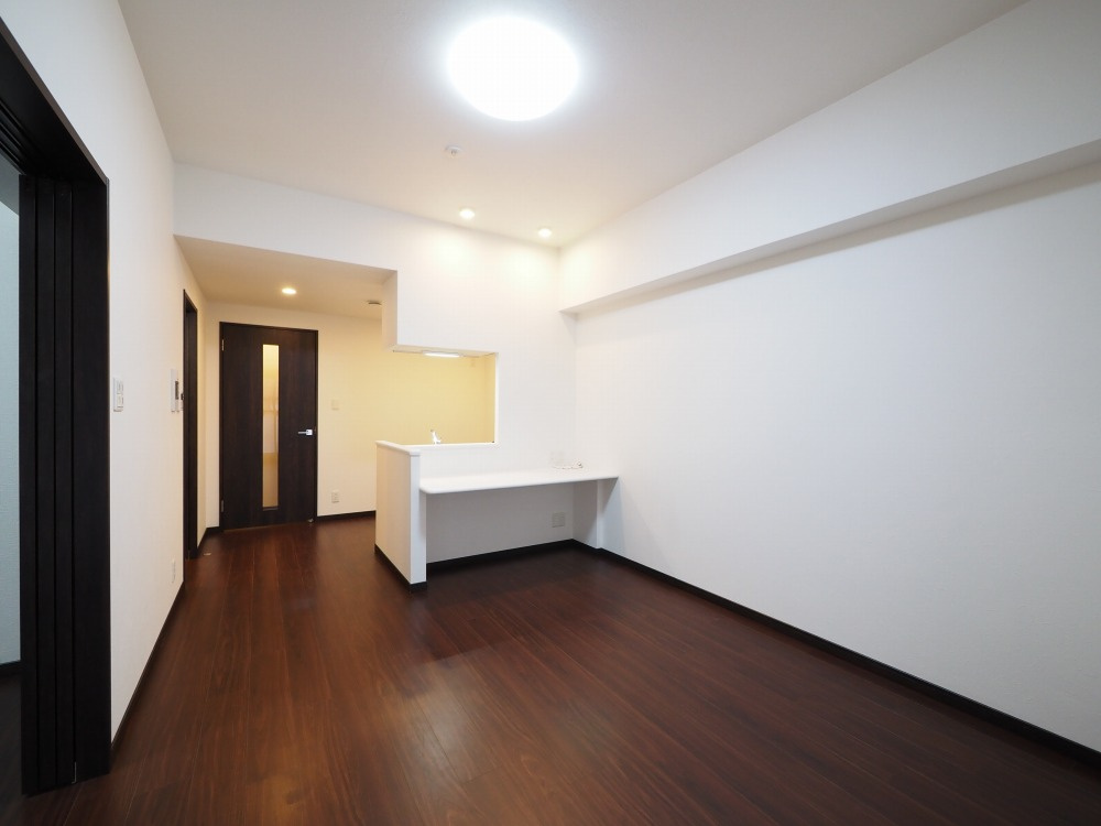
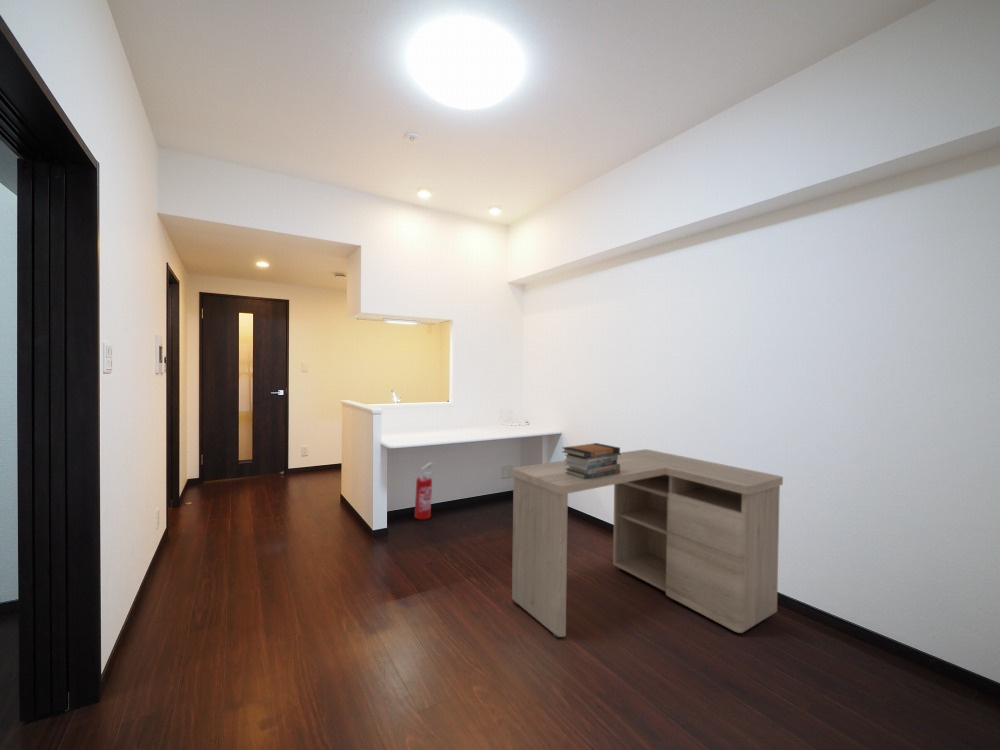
+ fire extinguisher [414,461,436,520]
+ book stack [562,442,621,479]
+ desk [511,448,784,639]
